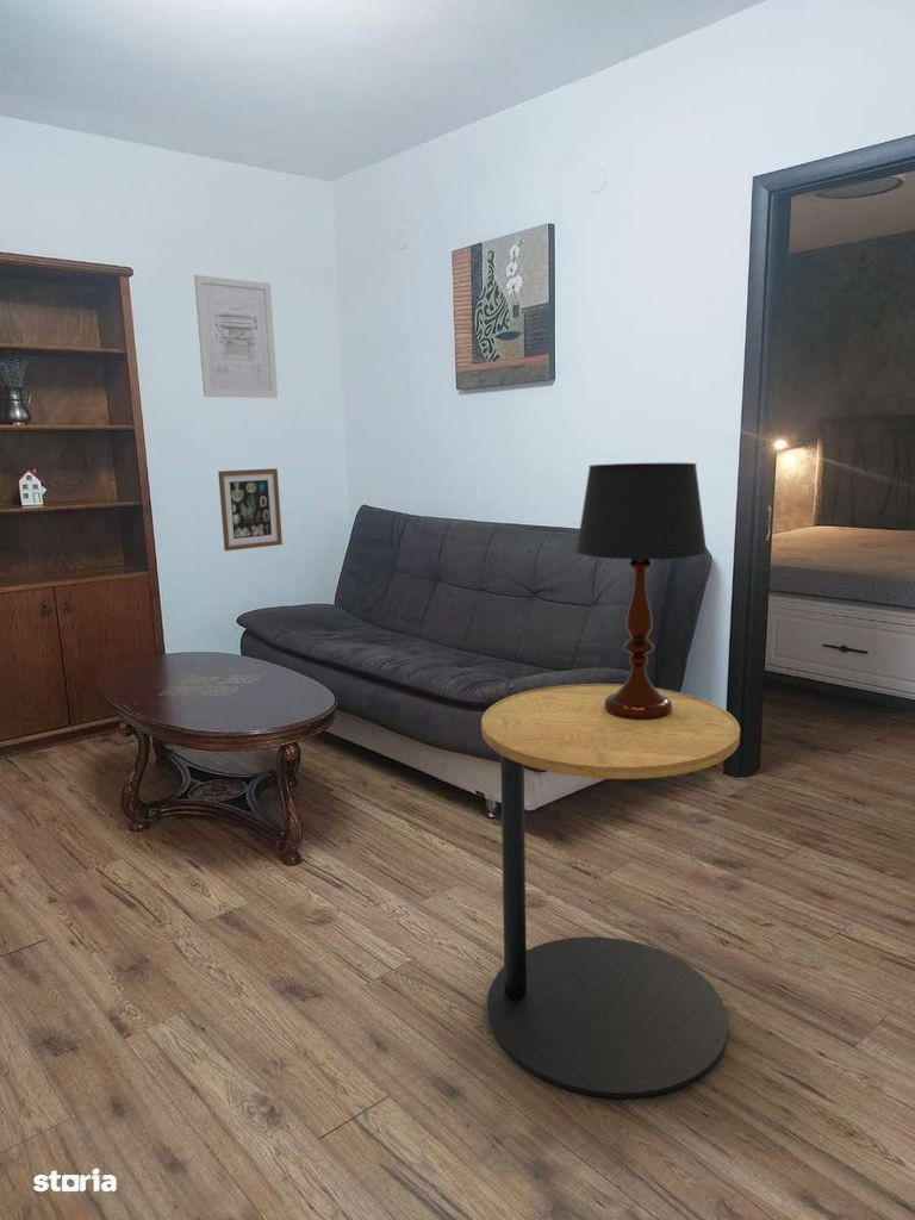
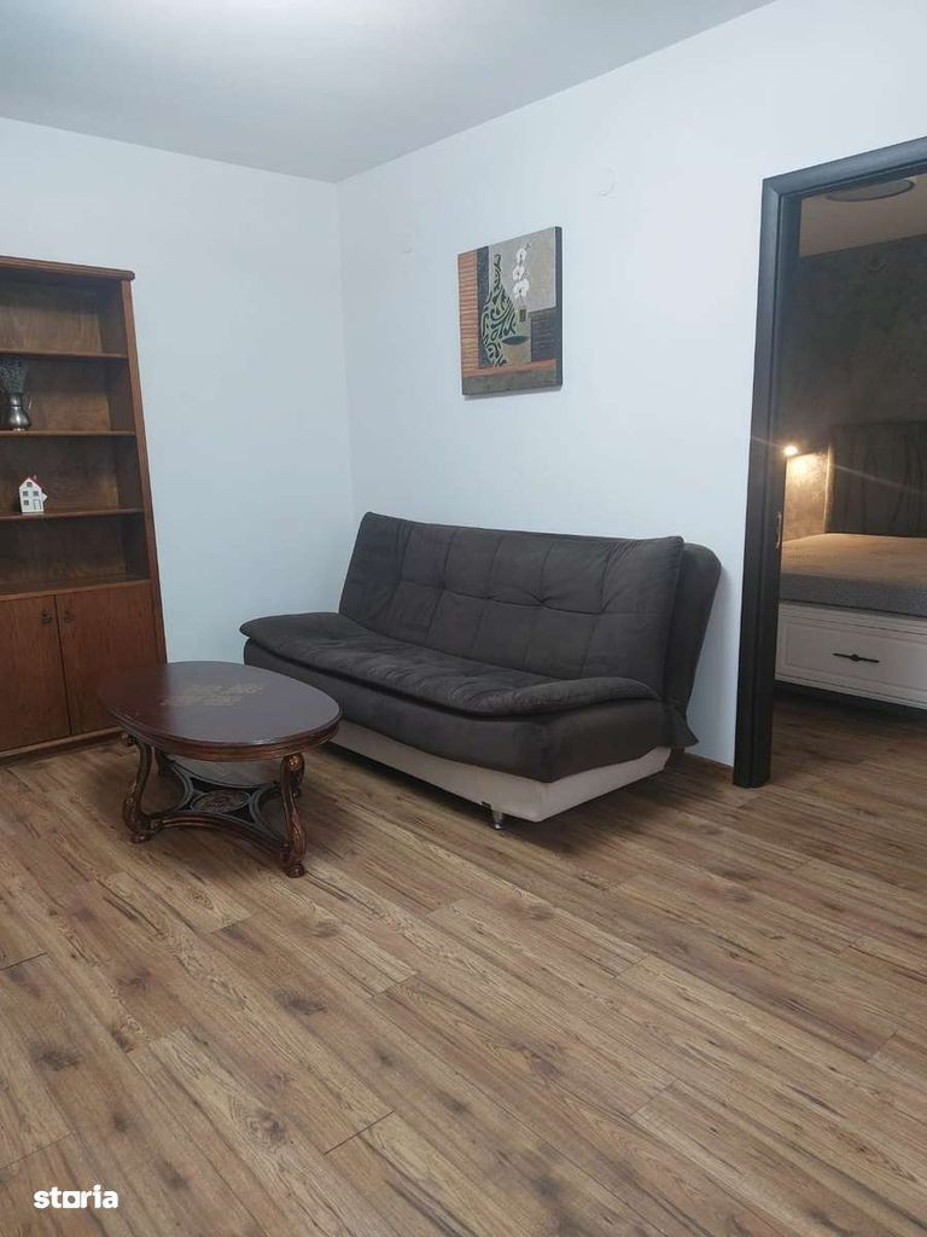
- wall art [217,467,284,552]
- table lamp [575,462,709,720]
- wall art [193,274,279,399]
- side table [480,683,741,1100]
